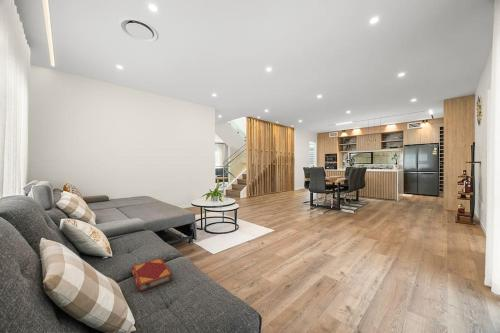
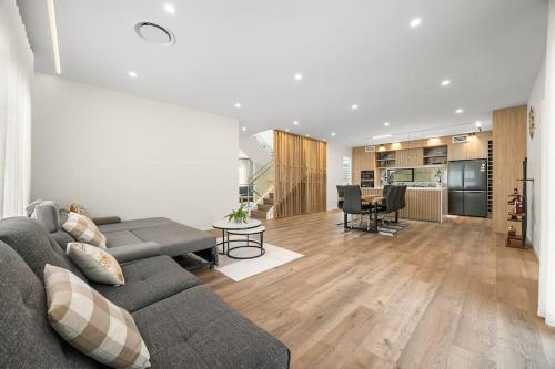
- hardback book [131,257,174,293]
